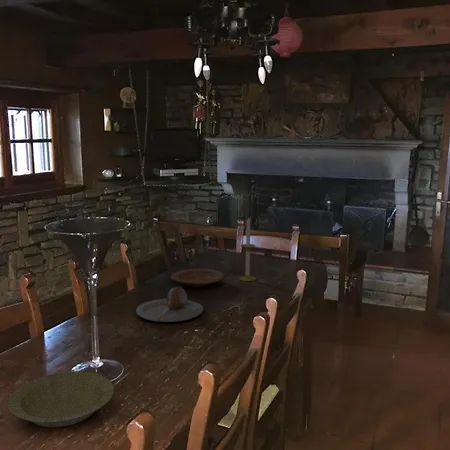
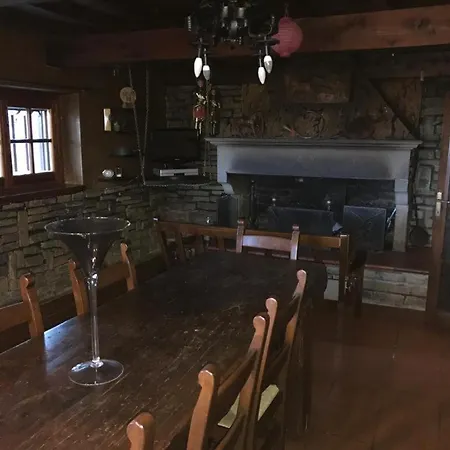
- plate [135,286,204,323]
- bowl [7,371,115,428]
- candle [238,216,257,282]
- plate [170,268,225,288]
